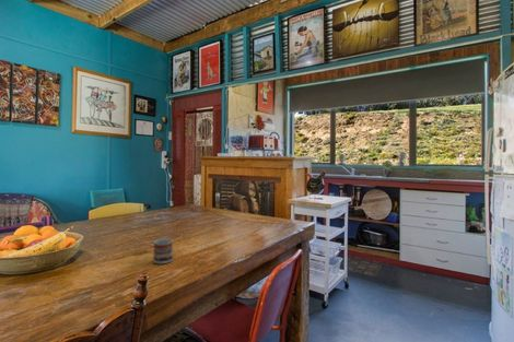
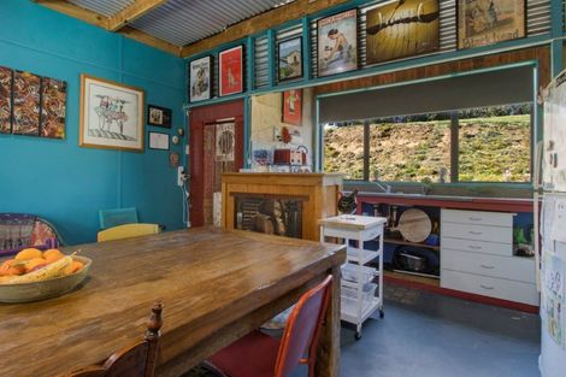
- cup [152,238,174,264]
